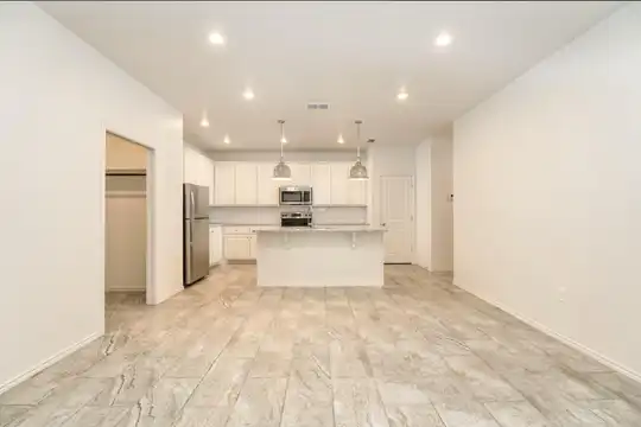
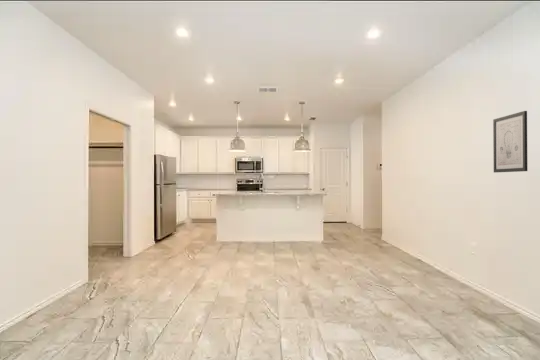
+ wall art [492,110,528,173]
